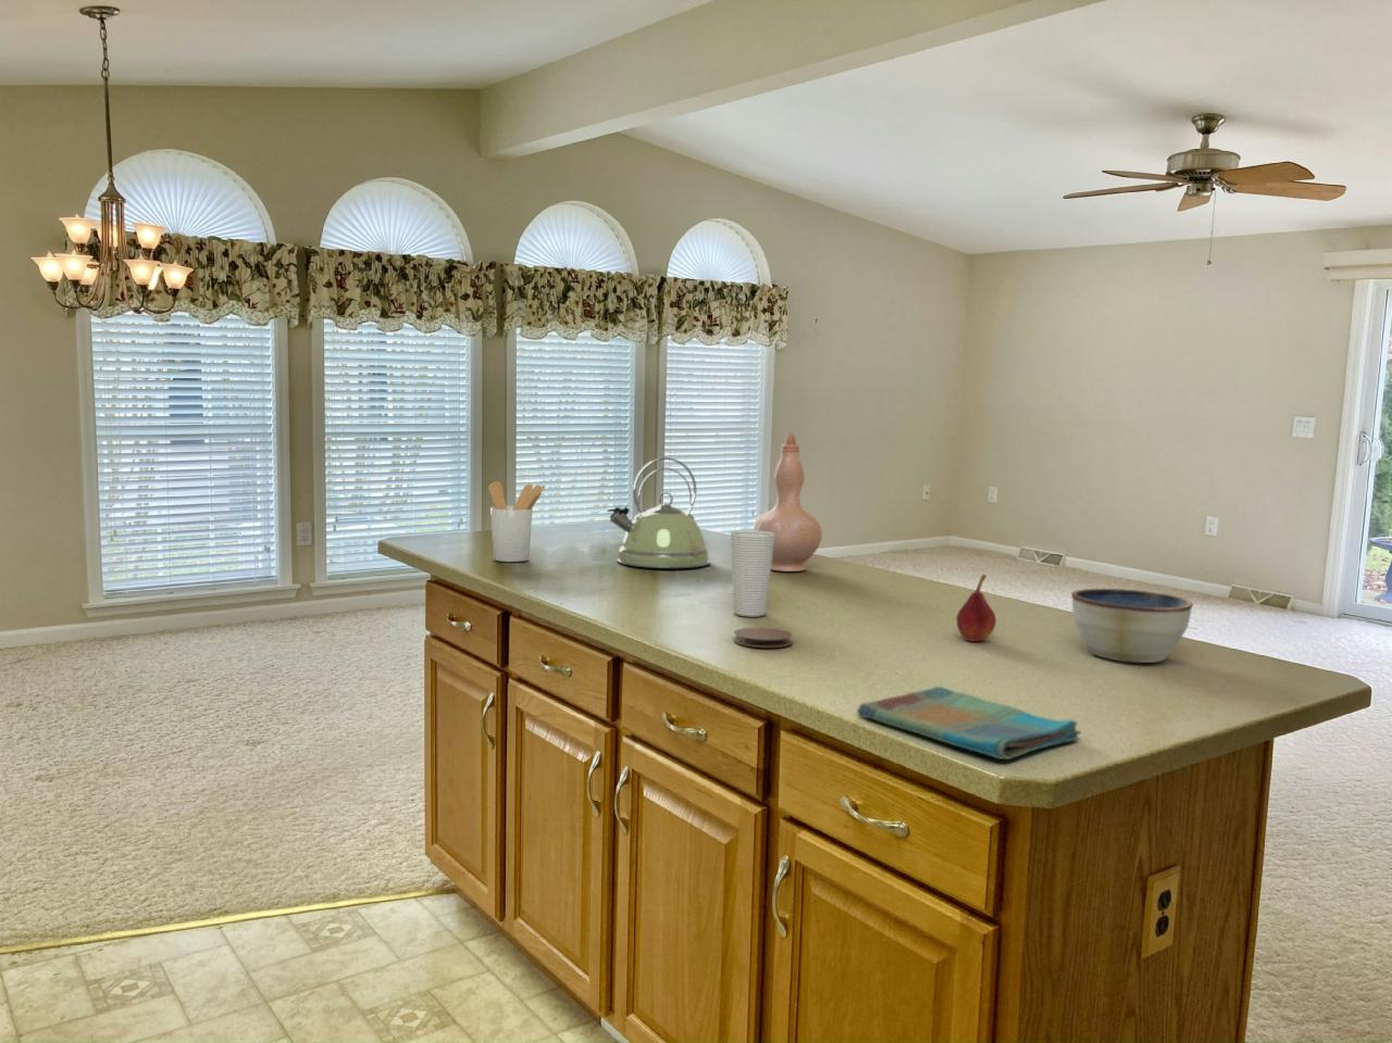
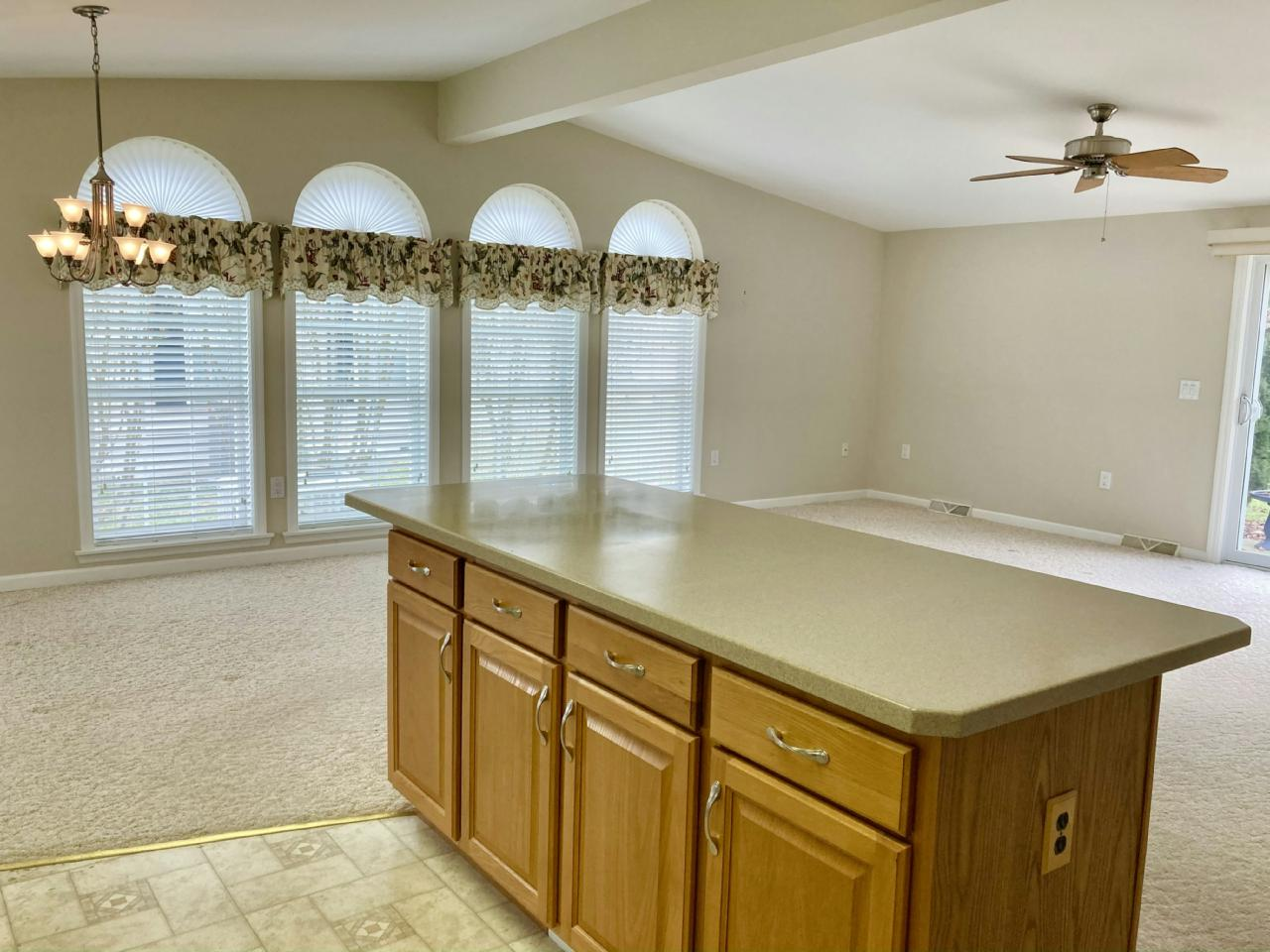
- fruit [956,573,997,643]
- vase [752,432,823,573]
- kettle [606,456,710,570]
- coaster [733,626,794,649]
- utensil holder [488,480,546,563]
- bowl [1070,587,1194,664]
- dish towel [856,686,1082,760]
- cup [730,529,775,618]
